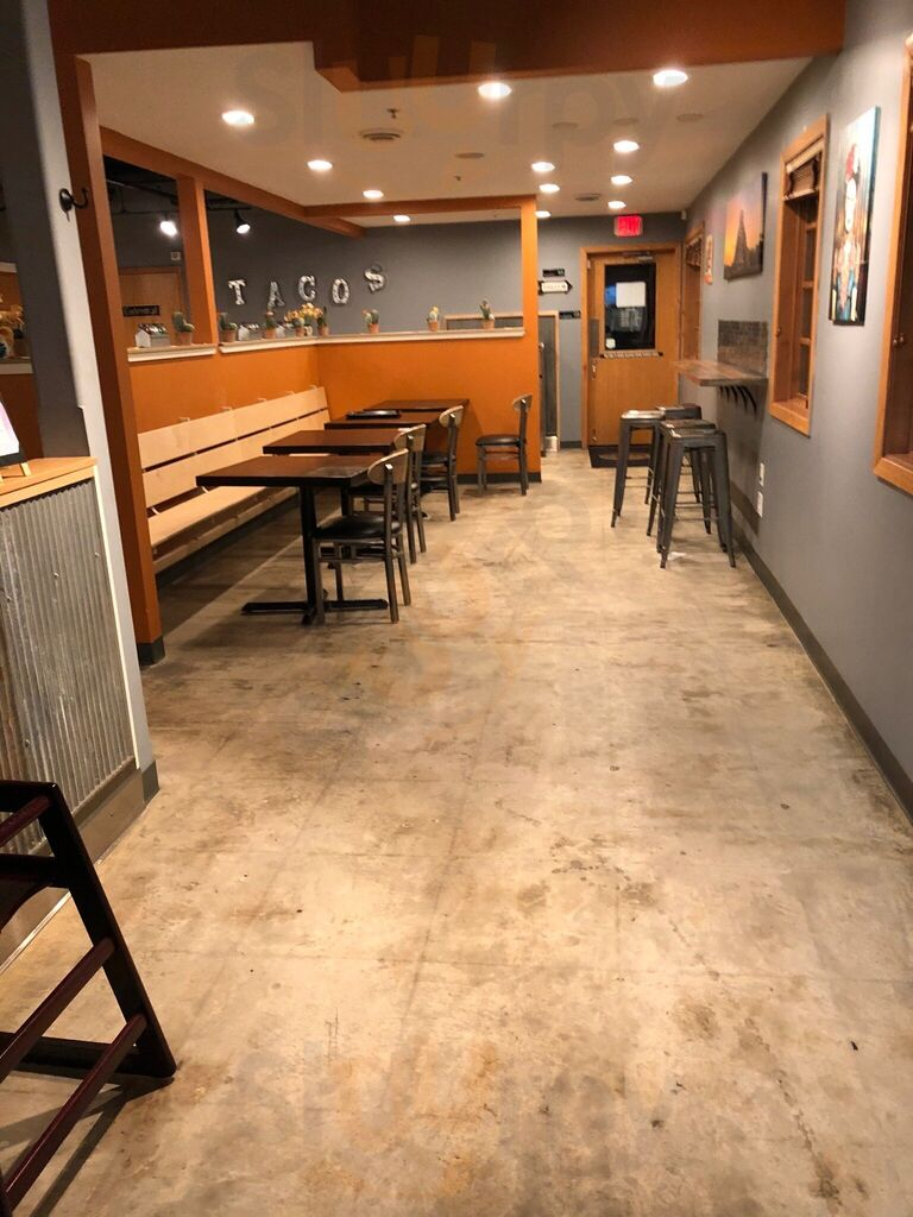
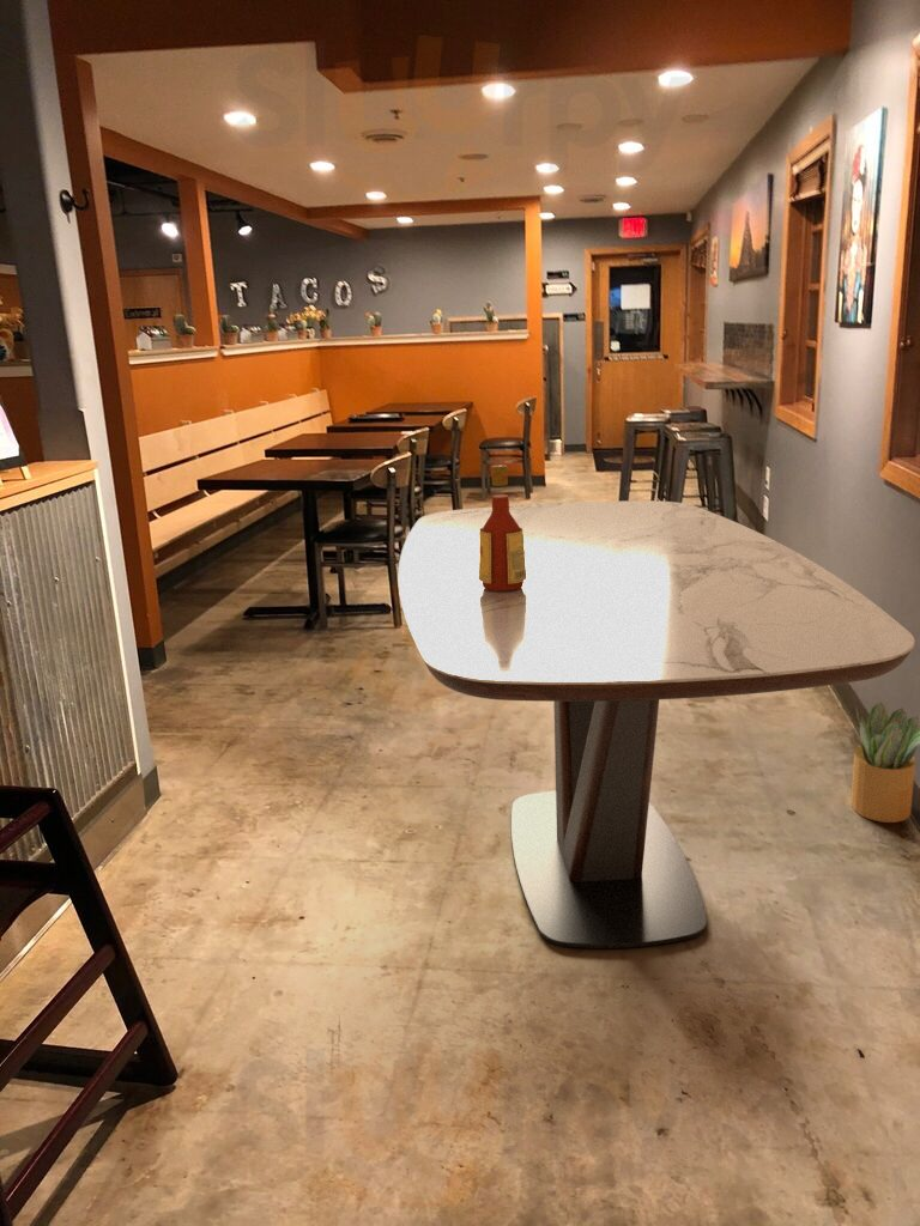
+ dining table [398,499,916,949]
+ potted plant [849,702,920,824]
+ bottle [478,465,527,591]
